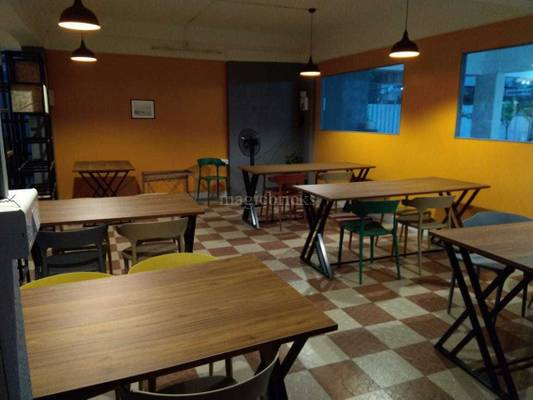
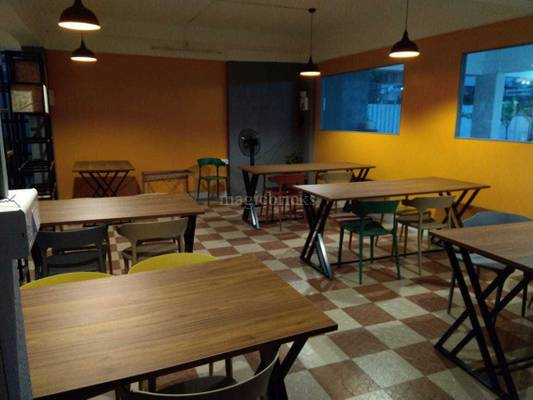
- wall art [129,98,156,120]
